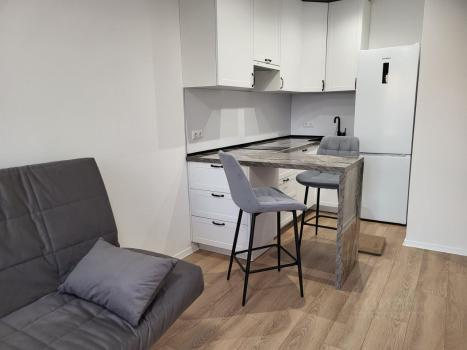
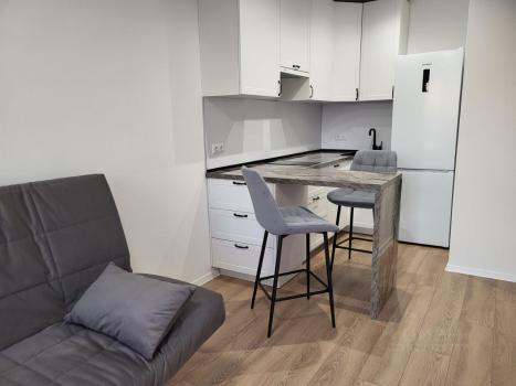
- cardboard box [357,232,387,257]
